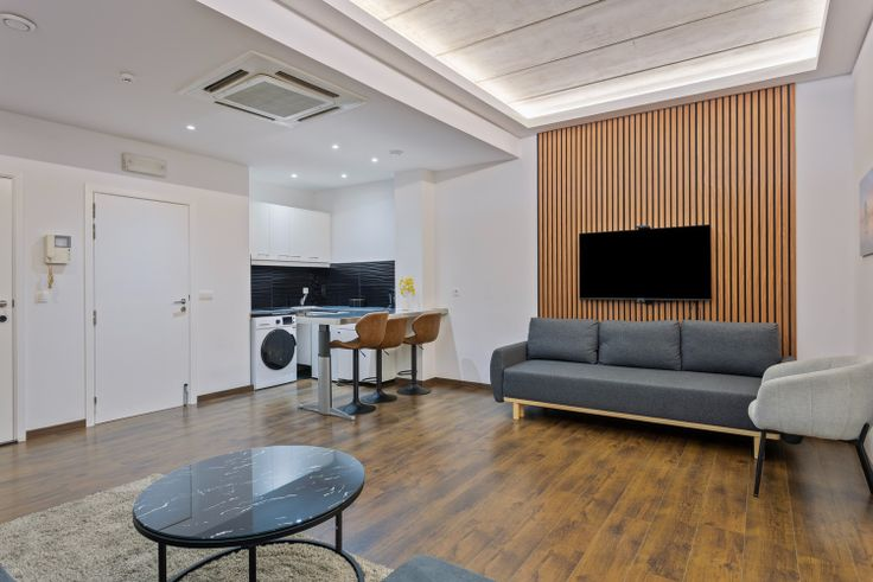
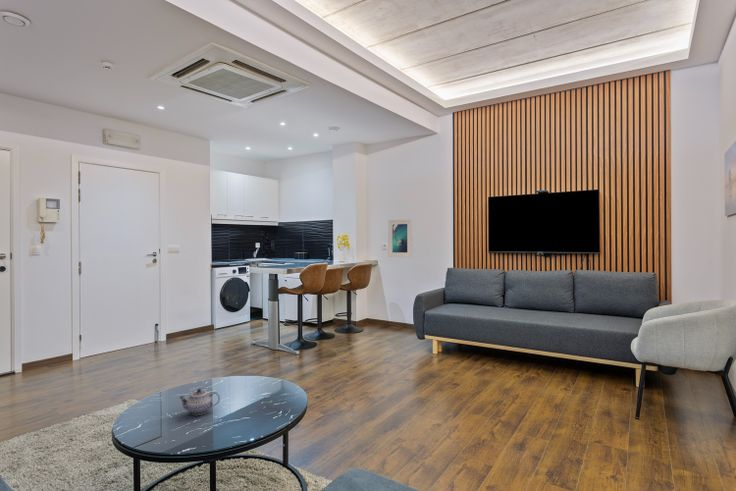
+ teapot [178,388,221,416]
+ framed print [387,218,413,258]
